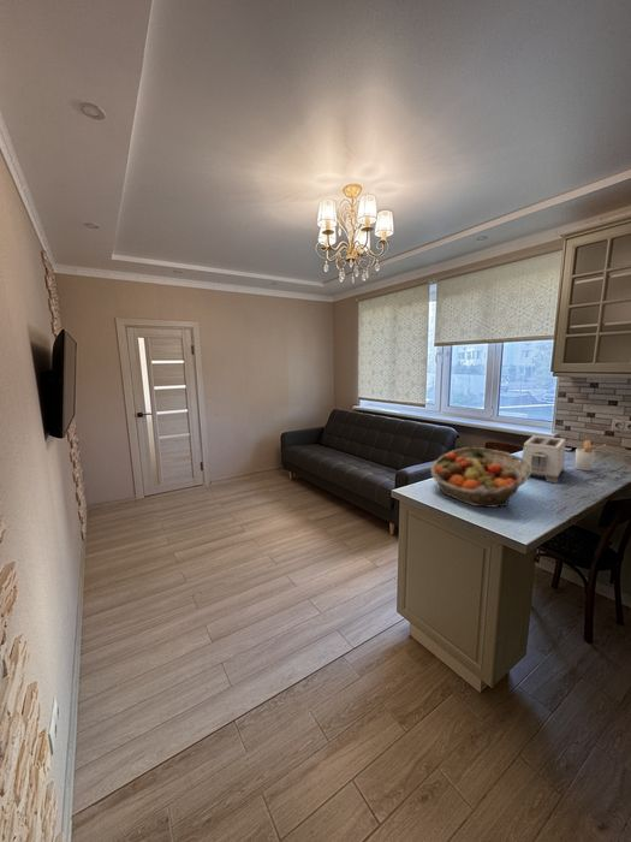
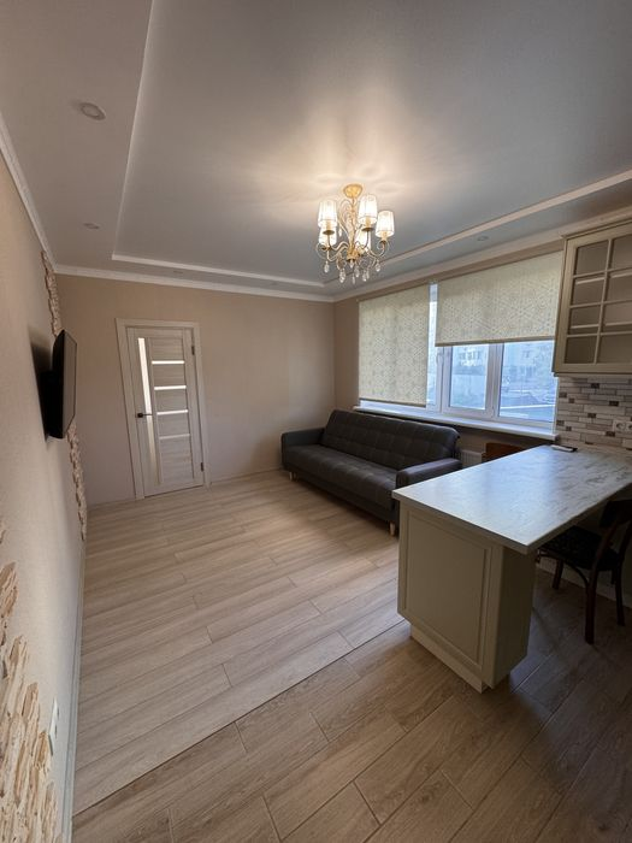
- fruit basket [429,446,531,509]
- toaster [520,434,566,485]
- utensil holder [575,439,606,472]
